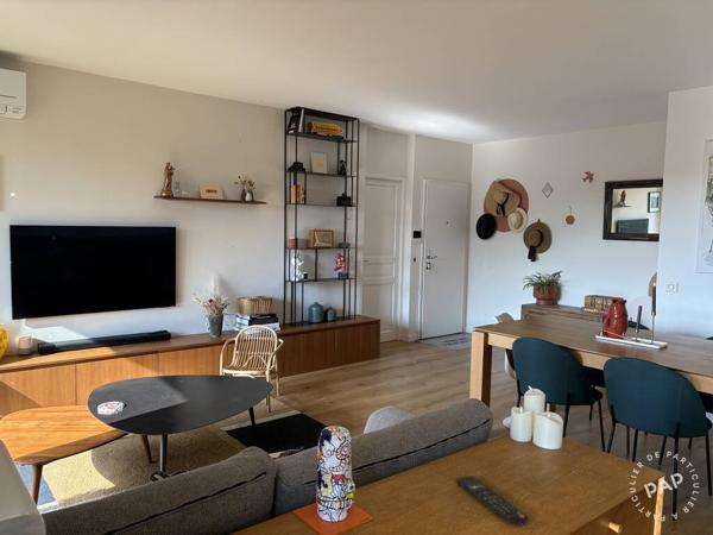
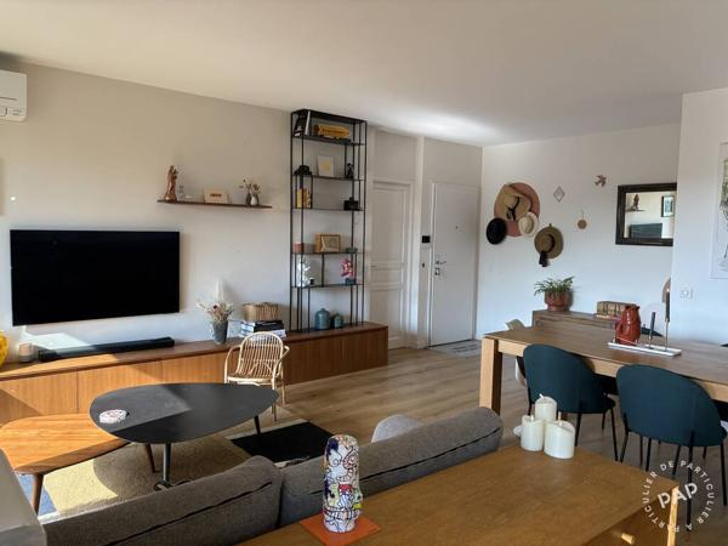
- remote control [455,474,530,528]
